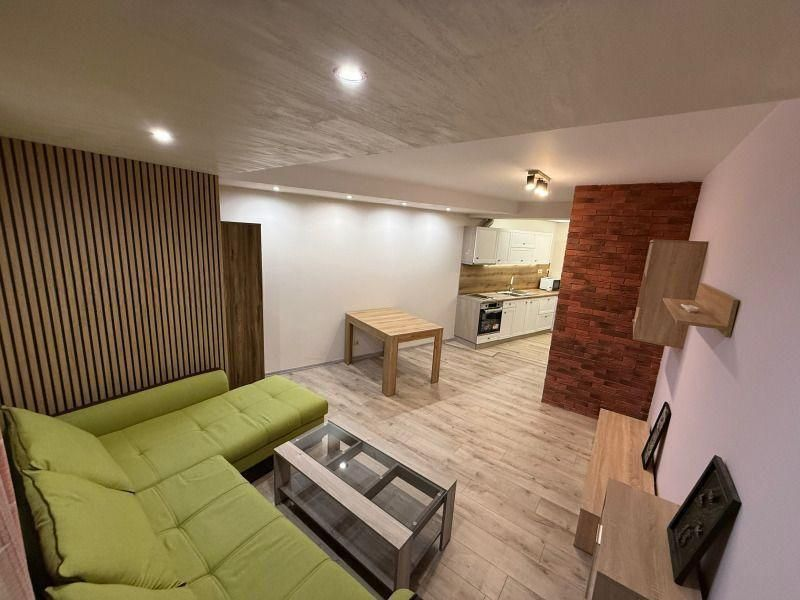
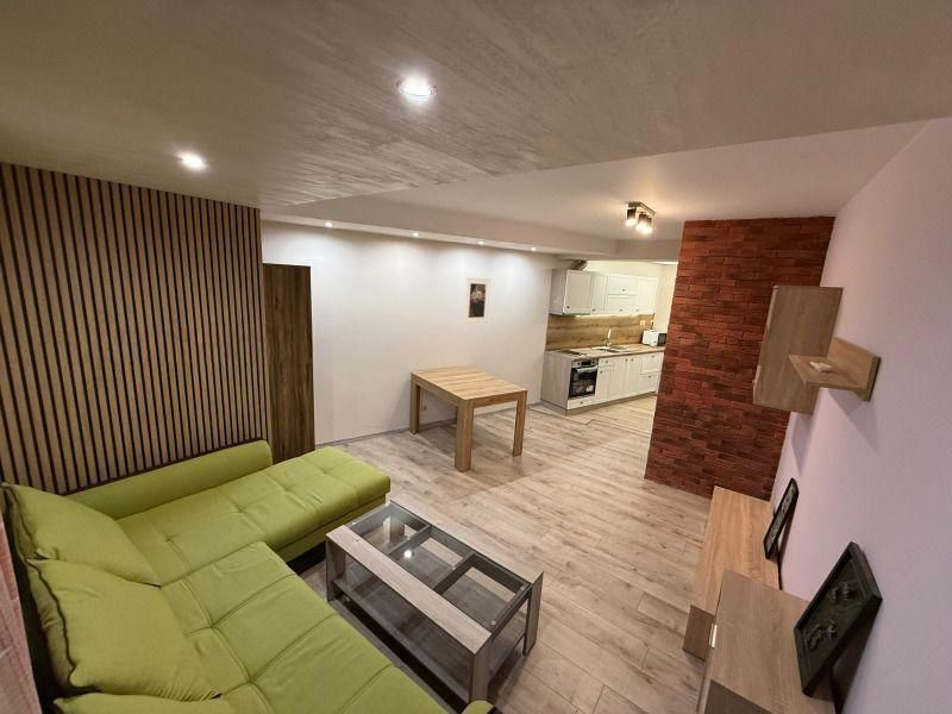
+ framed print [463,276,491,325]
